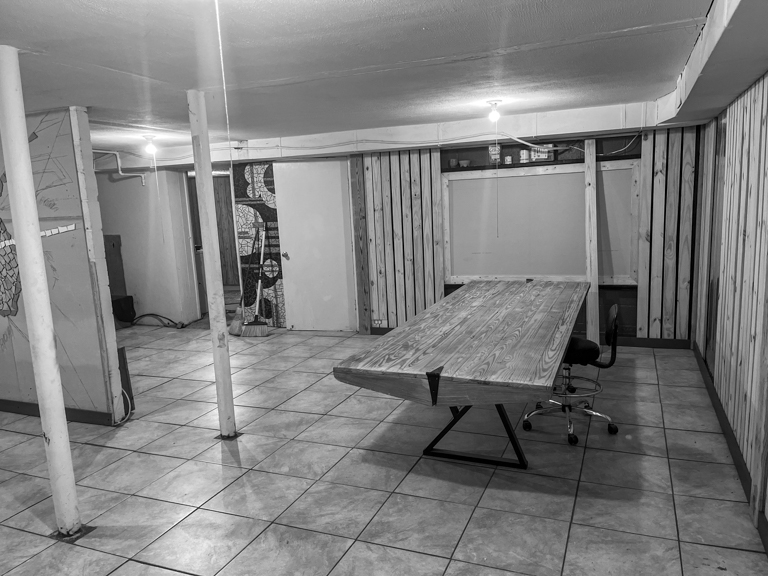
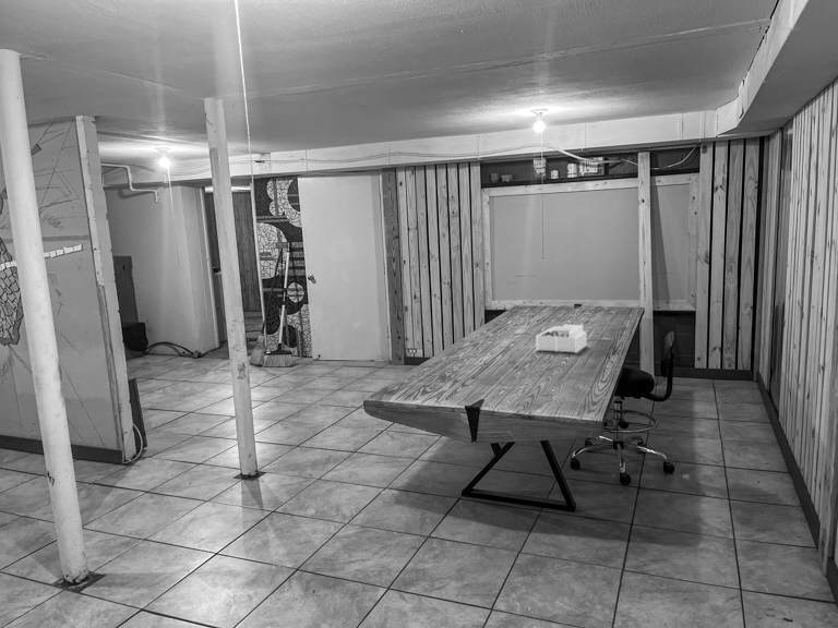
+ desk organizer [535,324,587,354]
